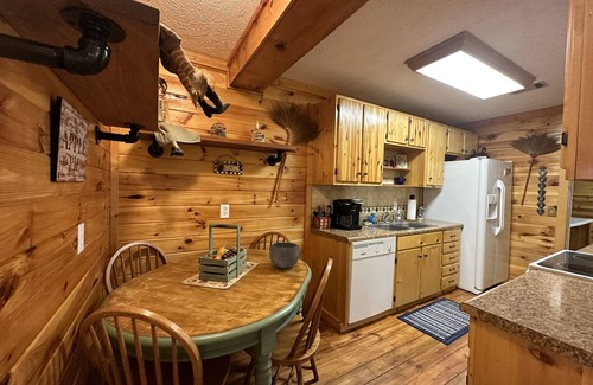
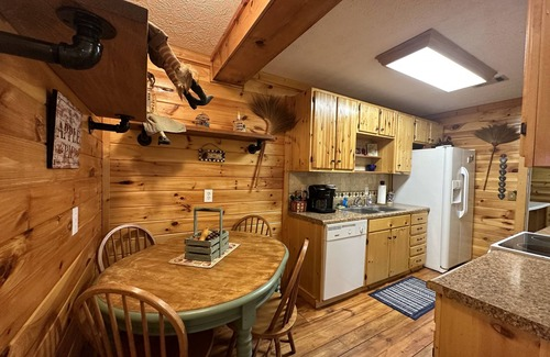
- bowl [268,240,301,269]
